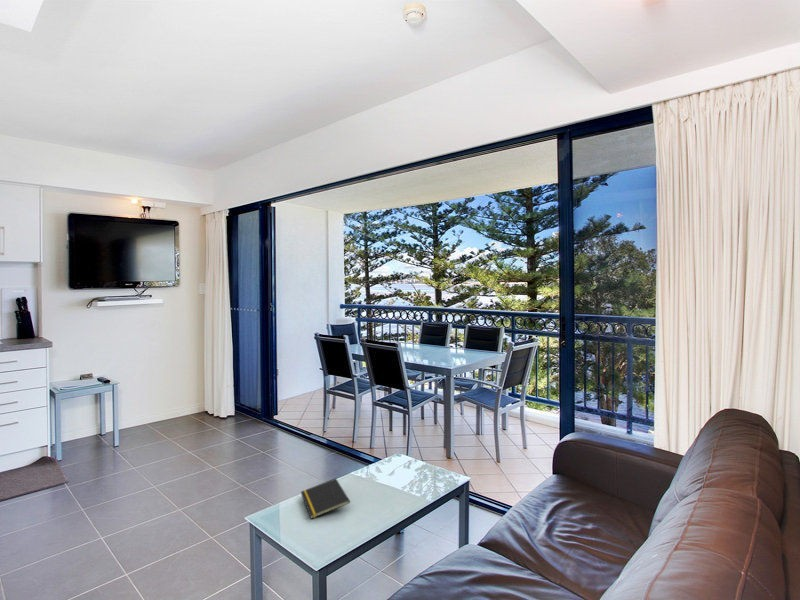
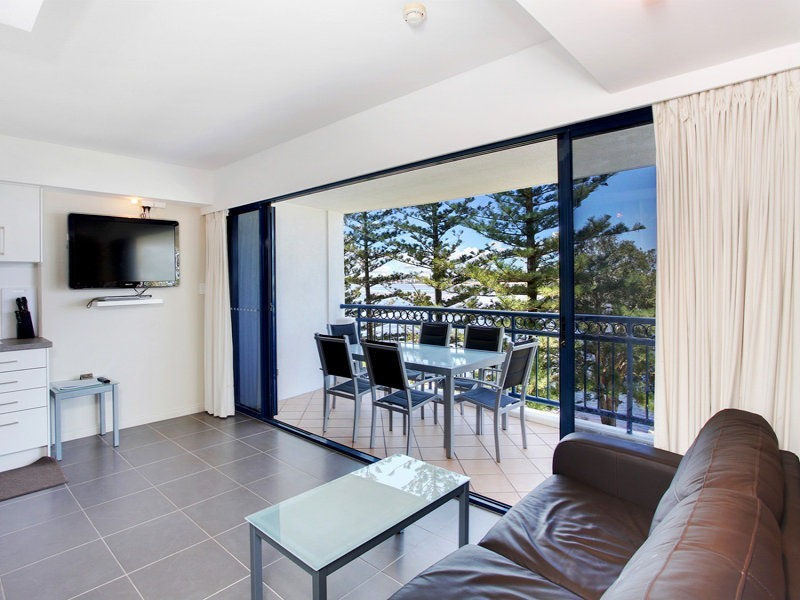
- notepad [300,477,351,520]
